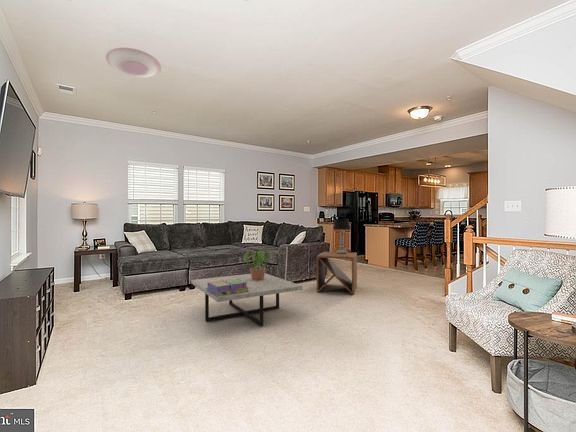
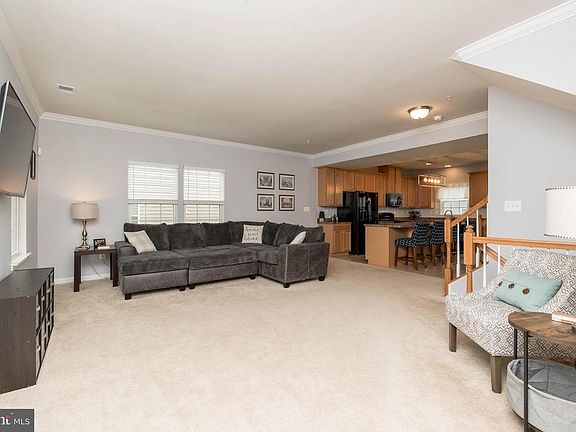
- table lamp [332,218,351,254]
- stack of books [206,279,249,297]
- ceiling light [105,47,162,79]
- coffee table [190,273,303,327]
- side table [316,251,358,296]
- potted plant [242,249,270,281]
